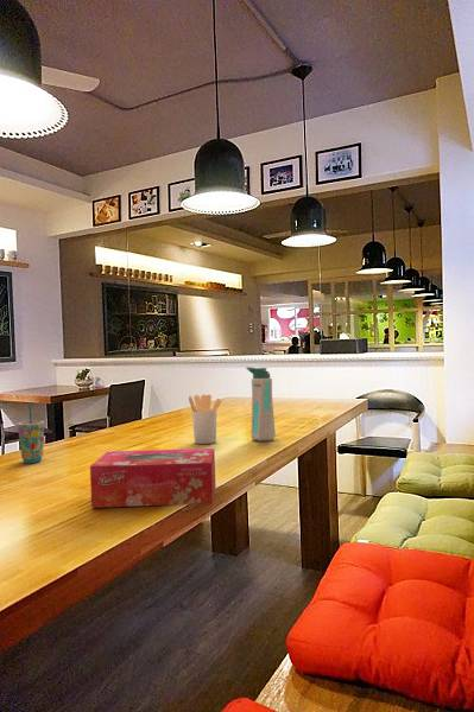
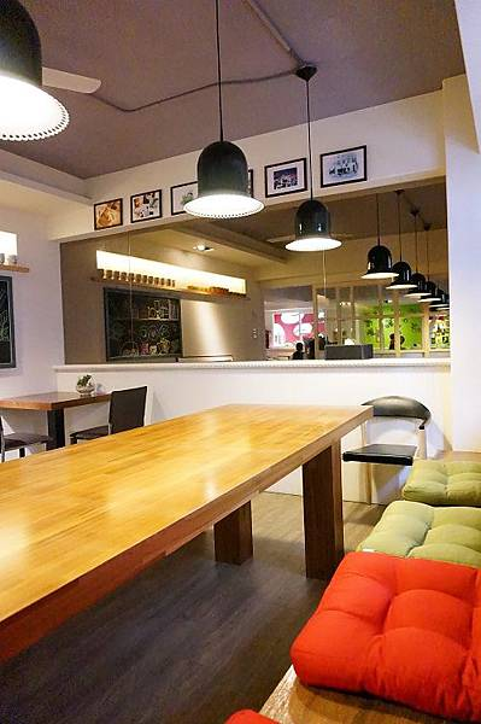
- cup [17,402,45,464]
- tissue box [89,447,216,509]
- water bottle [245,365,277,443]
- utensil holder [188,394,222,445]
